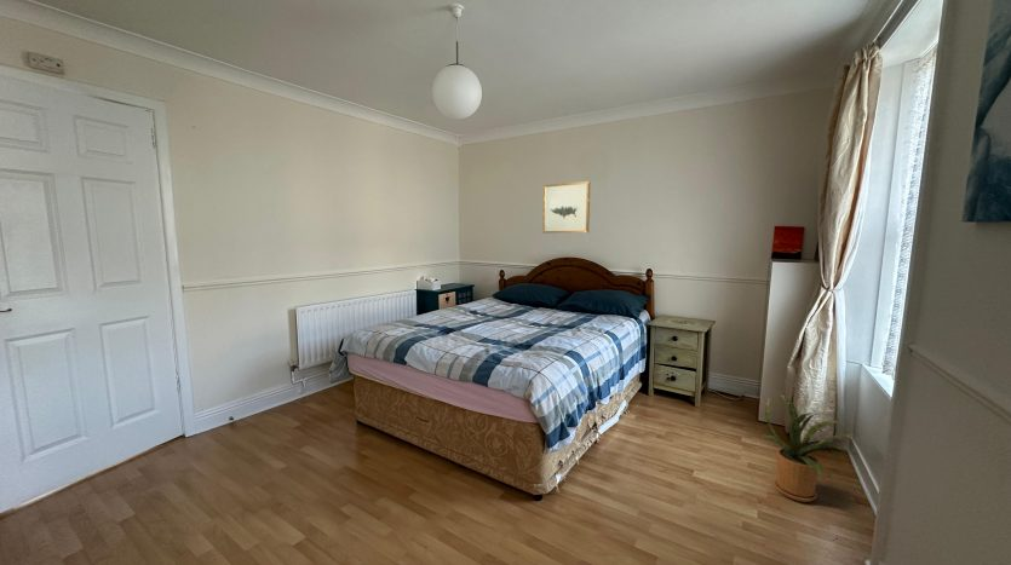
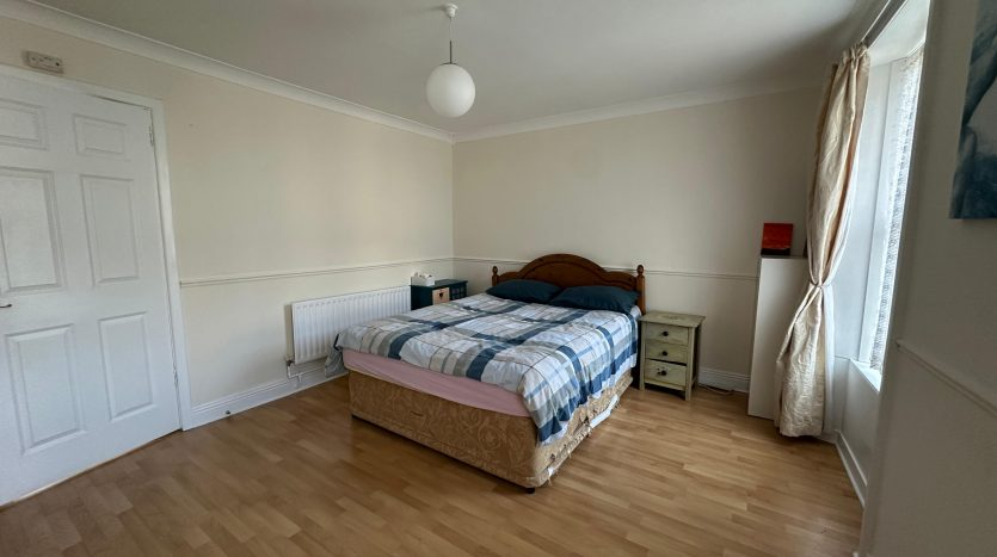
- house plant [762,392,861,503]
- wall art [542,180,591,235]
